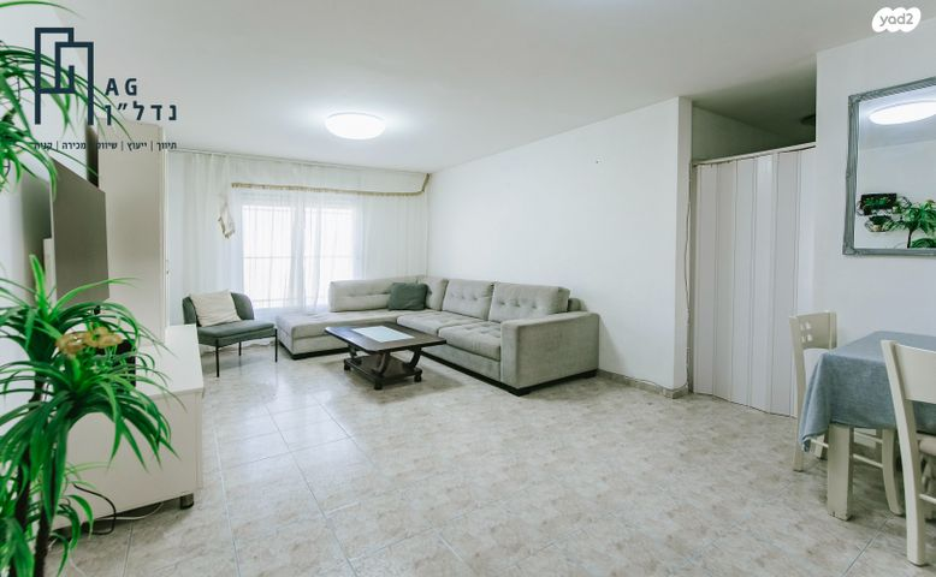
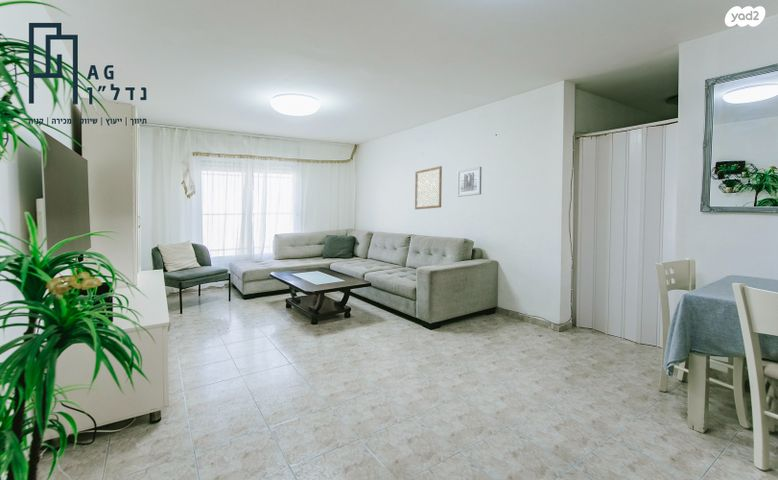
+ wall art [456,166,483,198]
+ wall art [414,165,443,210]
